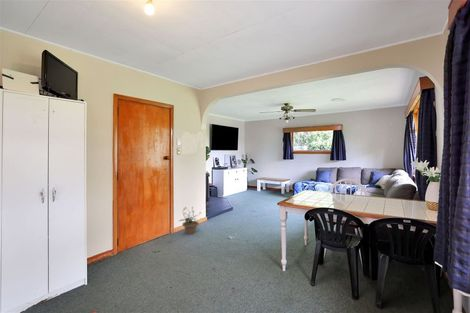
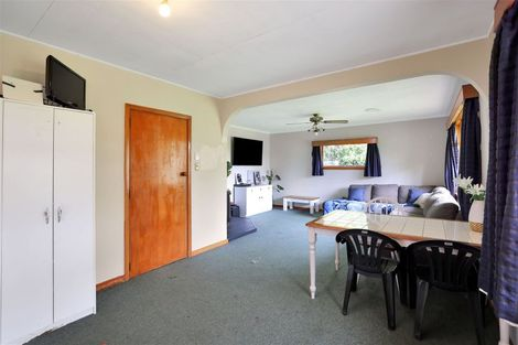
- potted plant [178,206,202,235]
